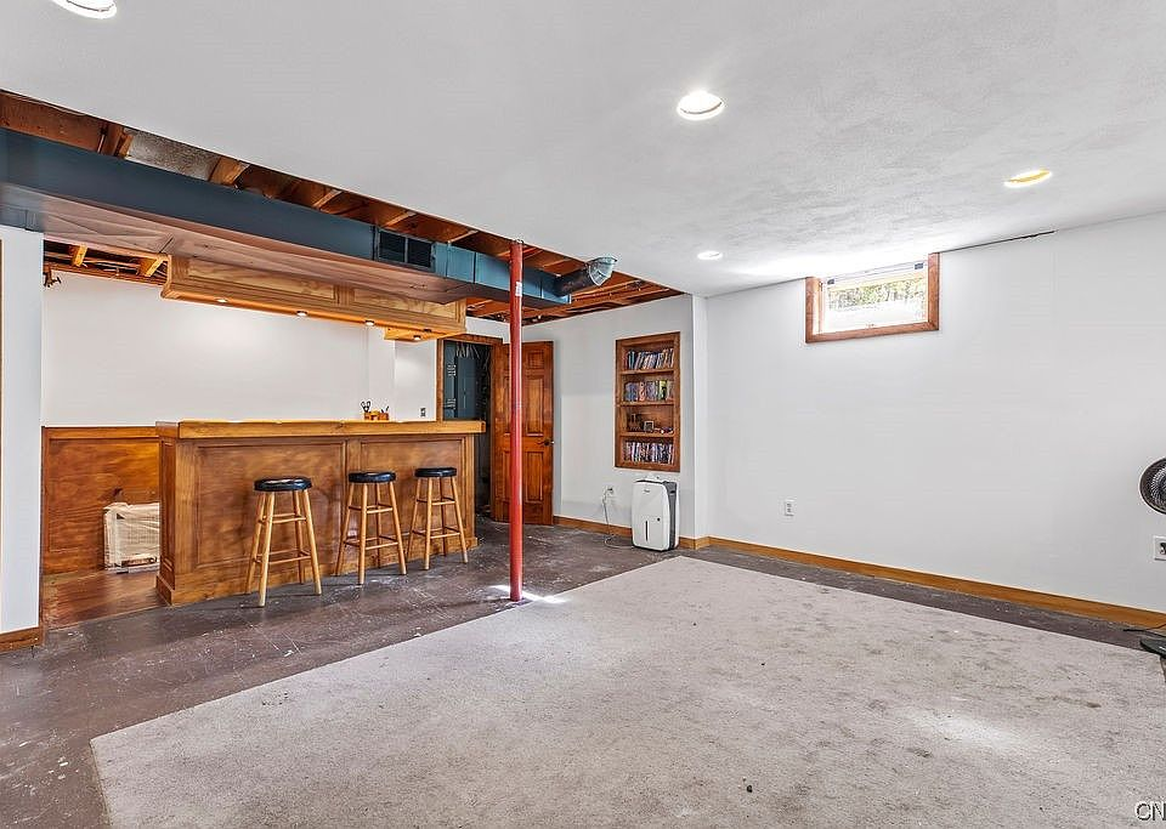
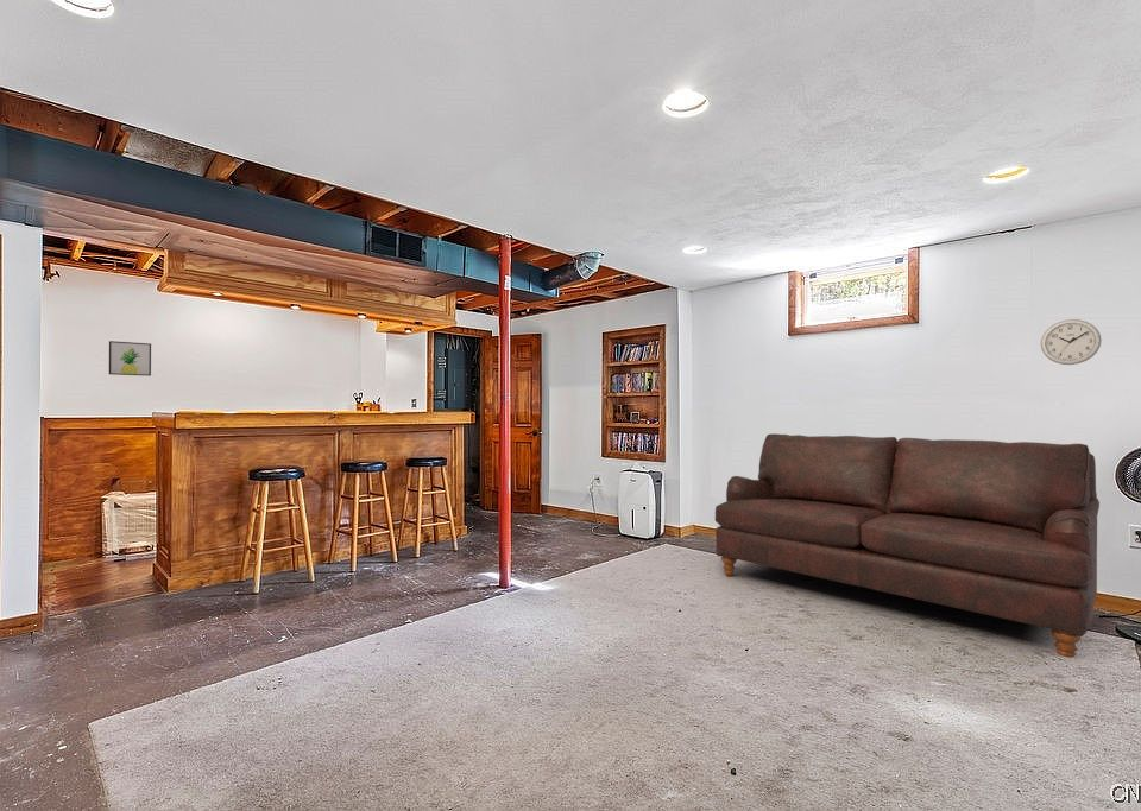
+ sofa [714,432,1101,659]
+ wall art [108,340,152,378]
+ wall clock [1040,318,1103,366]
